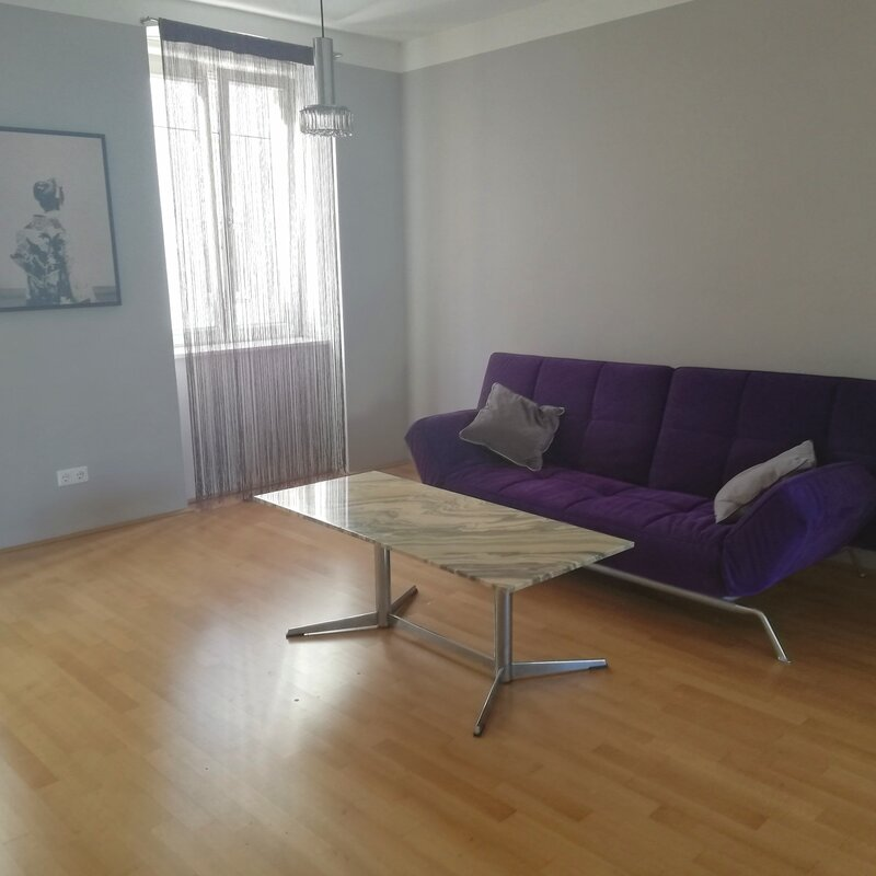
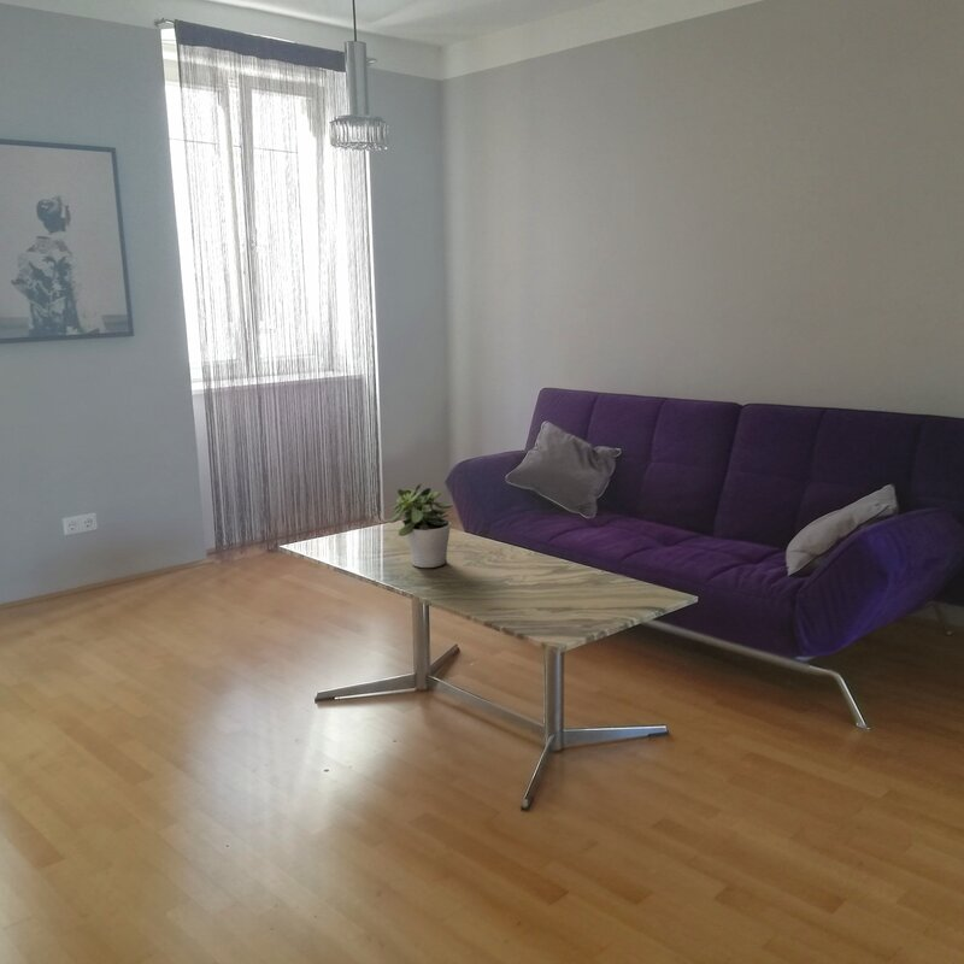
+ potted plant [389,482,453,569]
